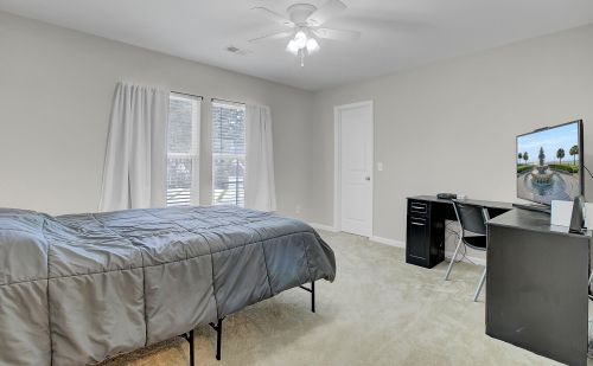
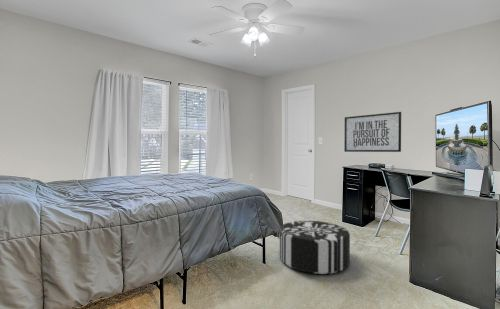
+ mirror [343,111,402,153]
+ pouf [278,220,351,275]
